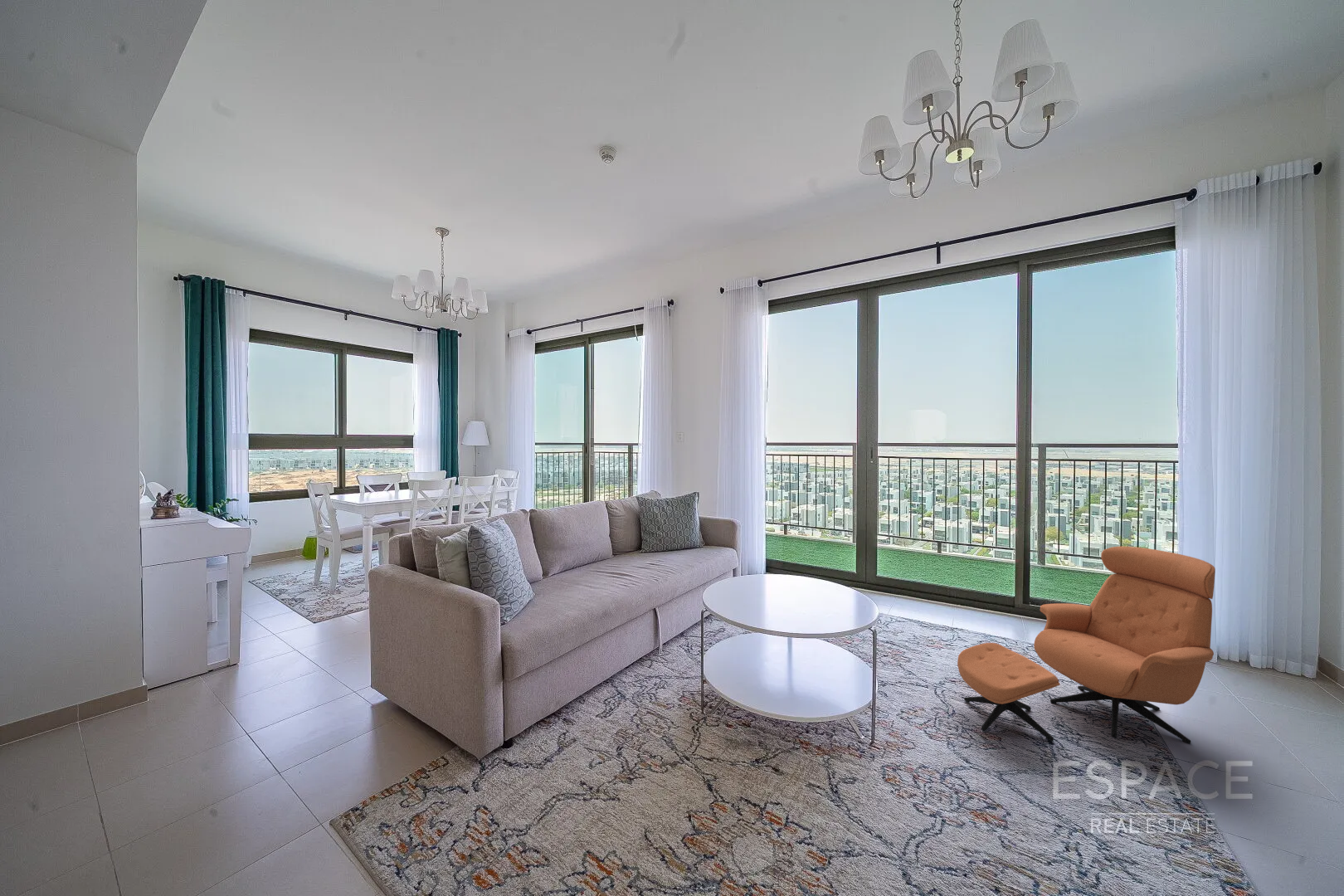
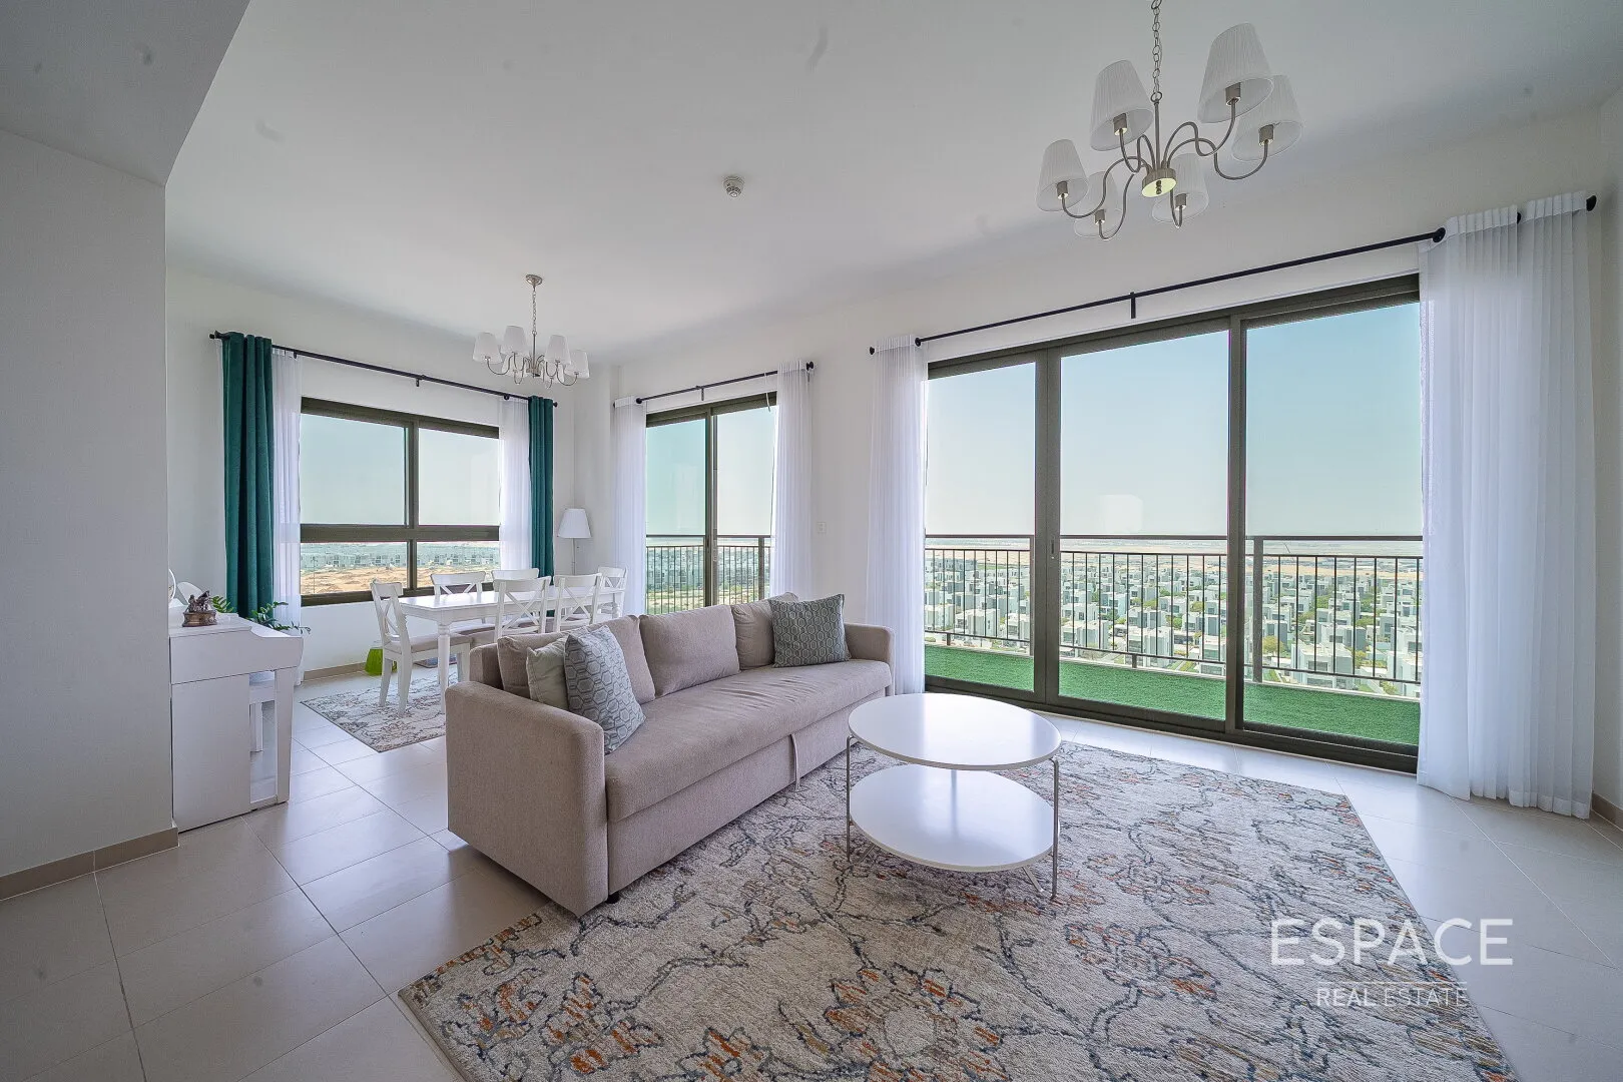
- armchair [957,546,1216,744]
